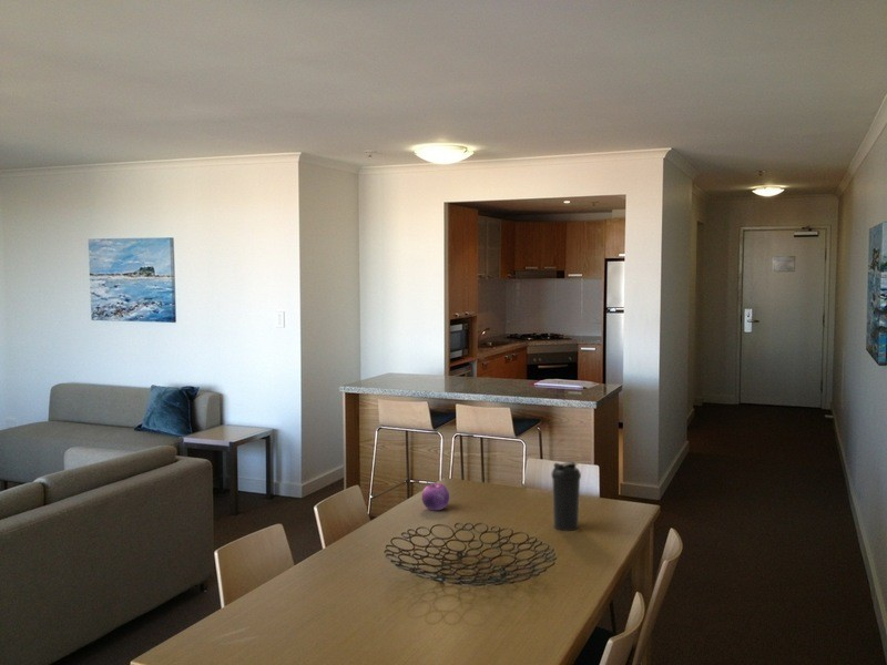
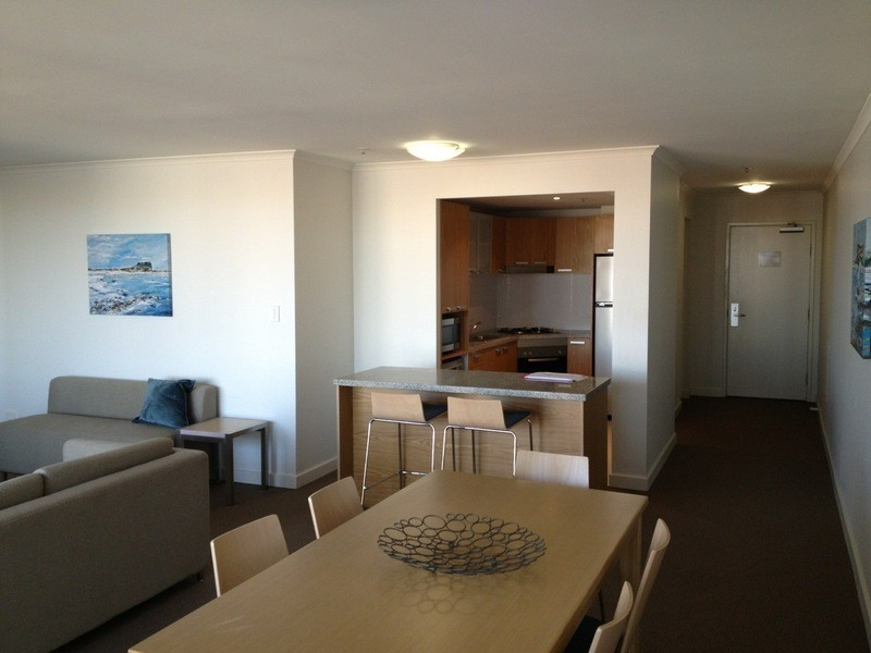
- water bottle [551,460,582,532]
- fruit [421,482,450,512]
